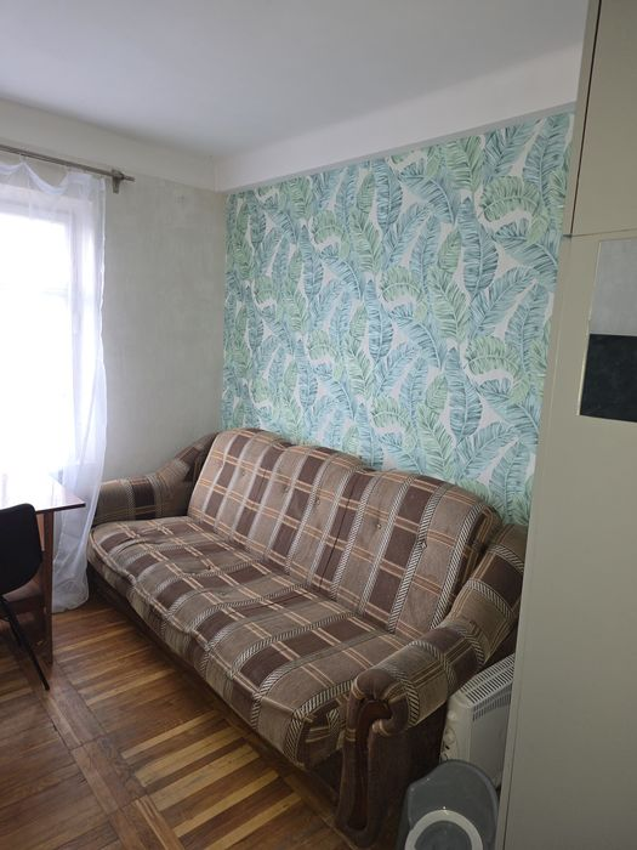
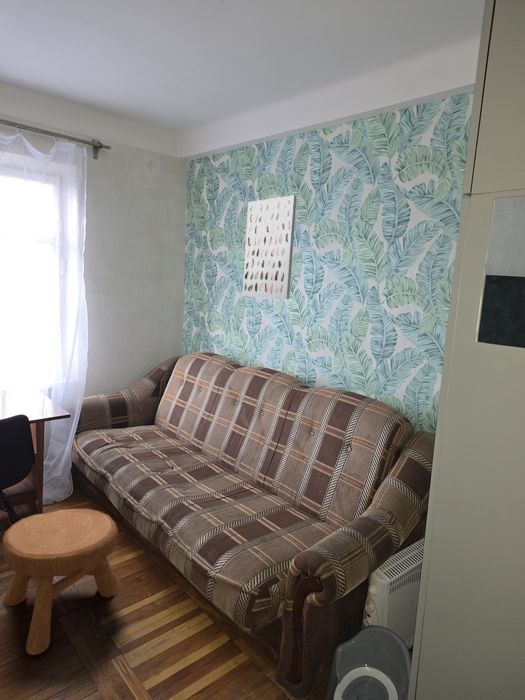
+ stool [2,508,123,656]
+ wall art [242,194,298,300]
